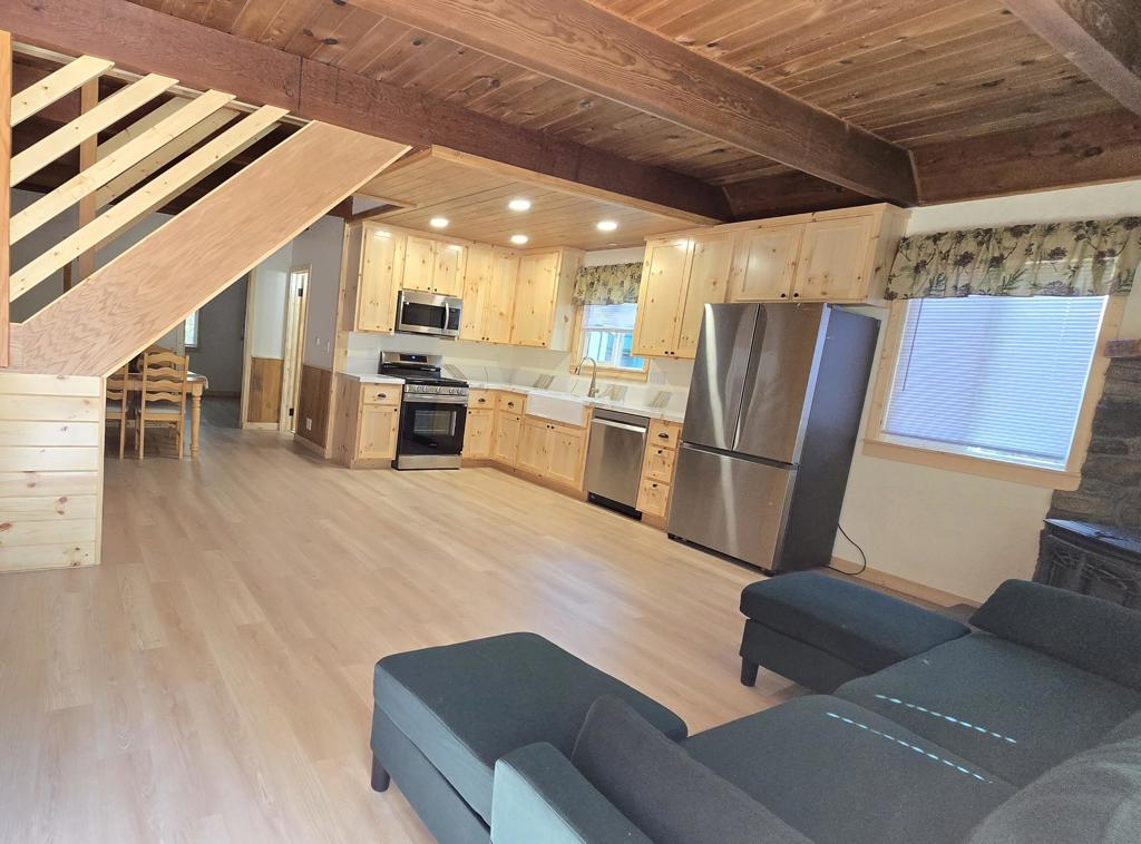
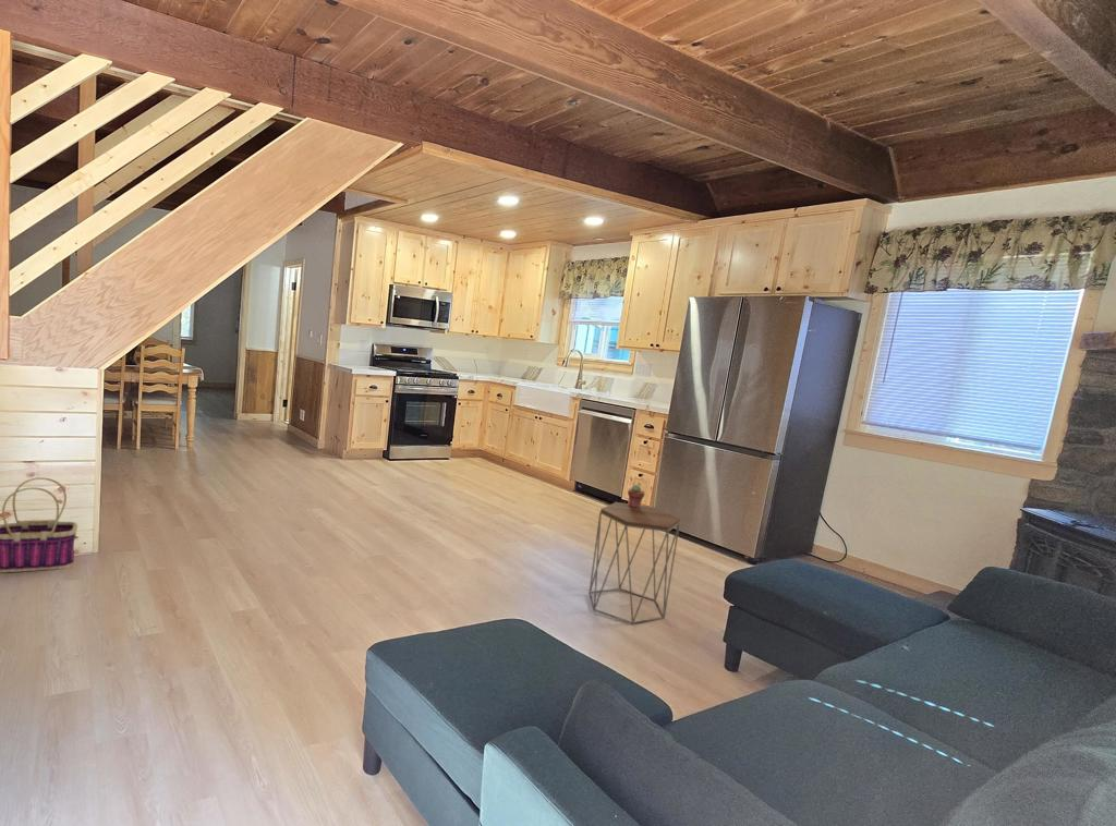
+ side table [589,501,681,625]
+ potted succulent [627,484,646,508]
+ basket [0,476,78,573]
